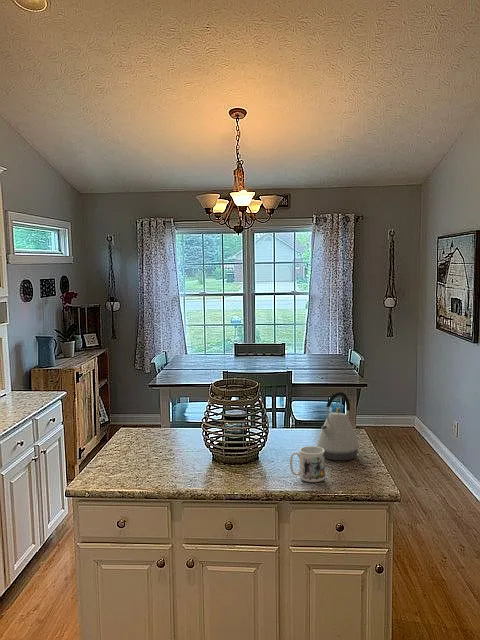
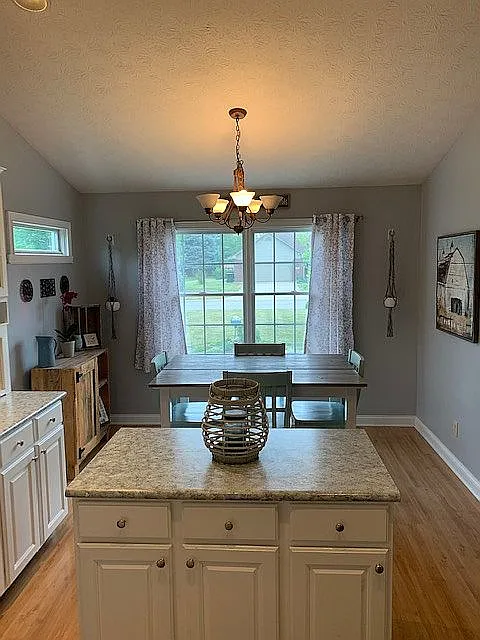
- mug [289,445,326,483]
- kettle [317,391,360,461]
